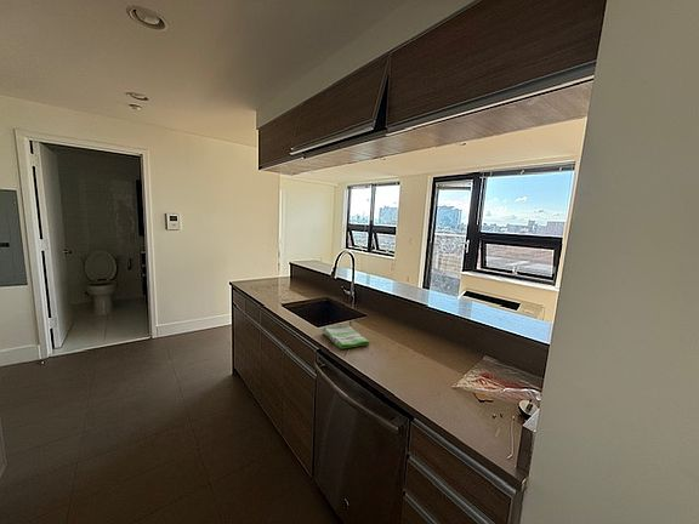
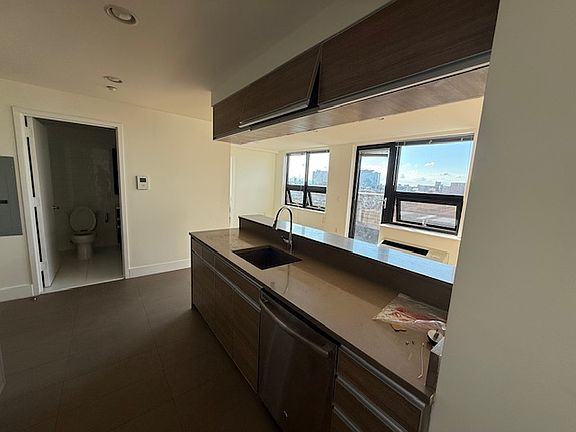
- dish towel [322,324,371,349]
